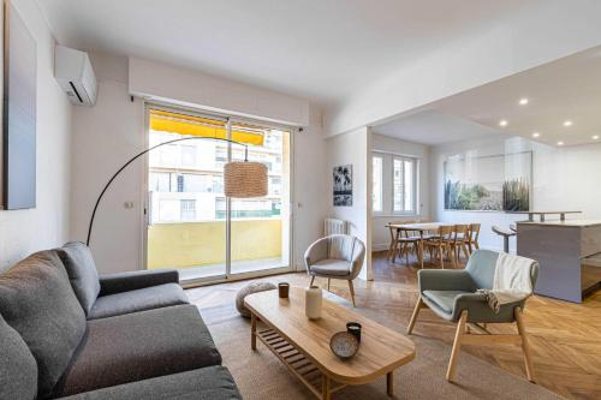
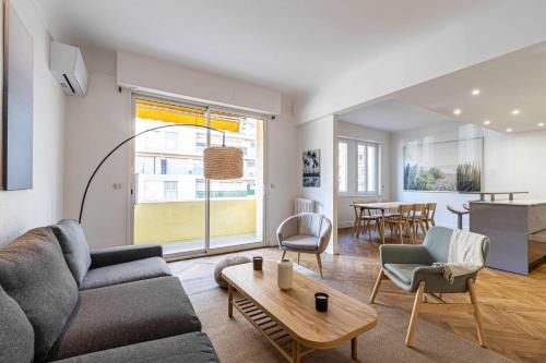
- bowl [328,330,361,359]
